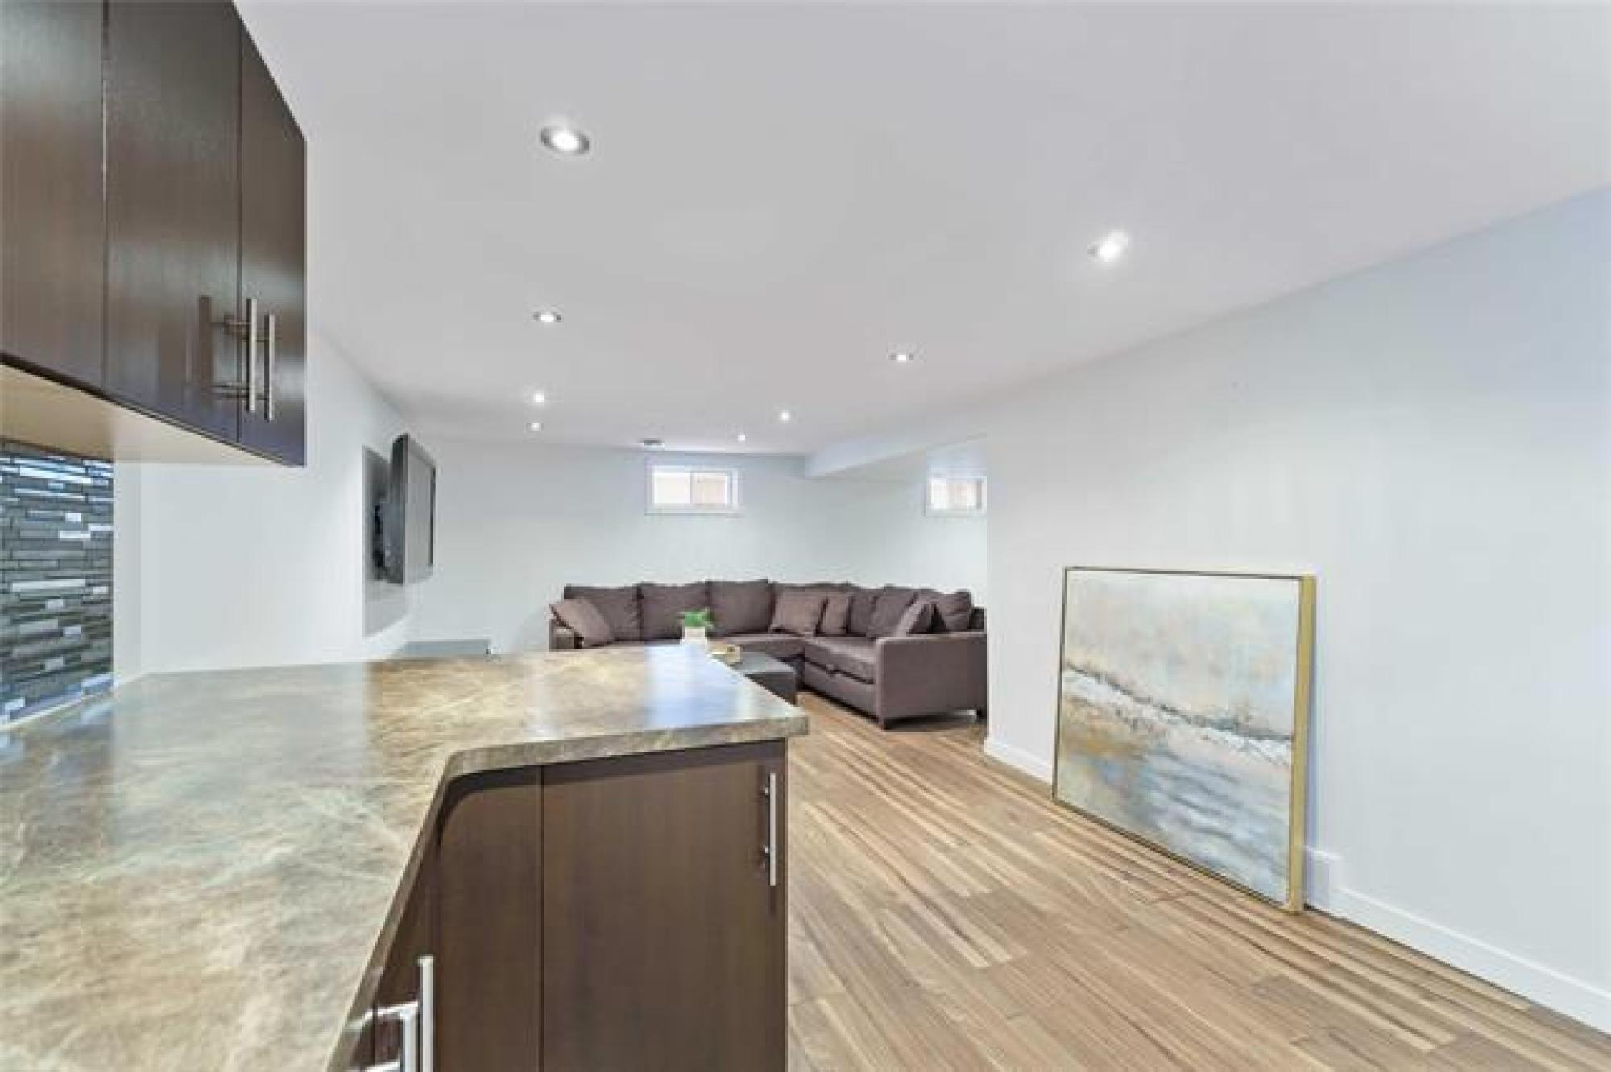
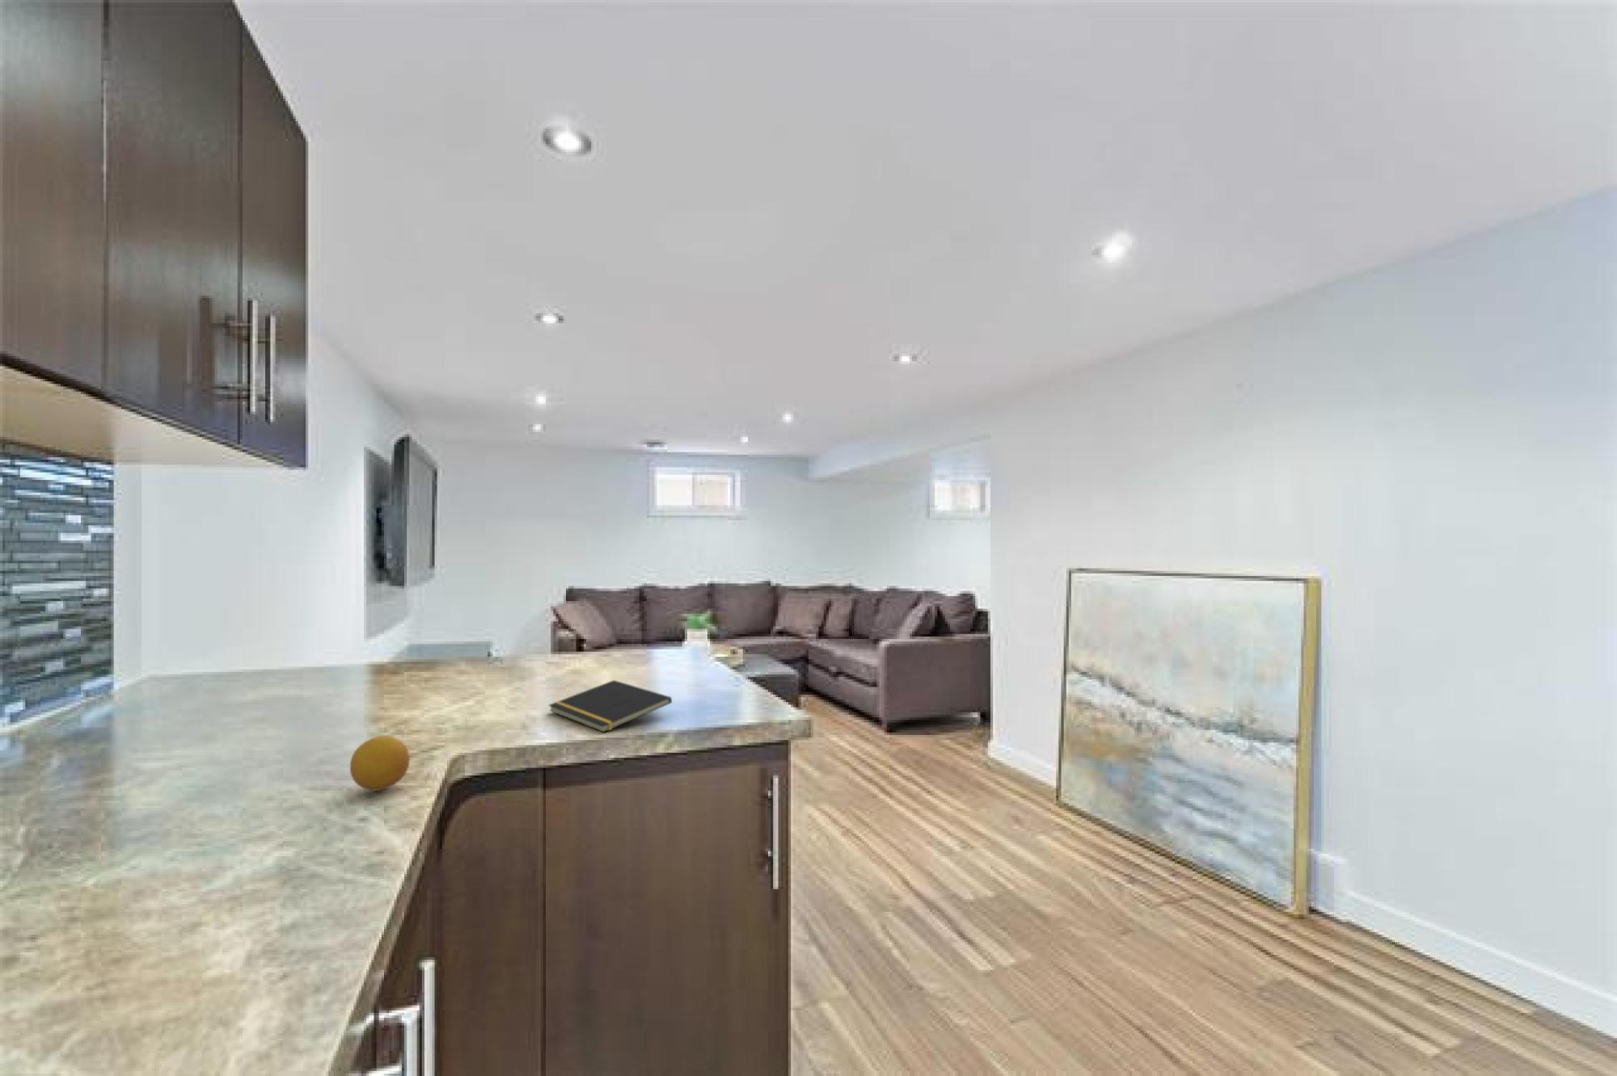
+ notepad [548,680,673,734]
+ fruit [350,735,411,791]
